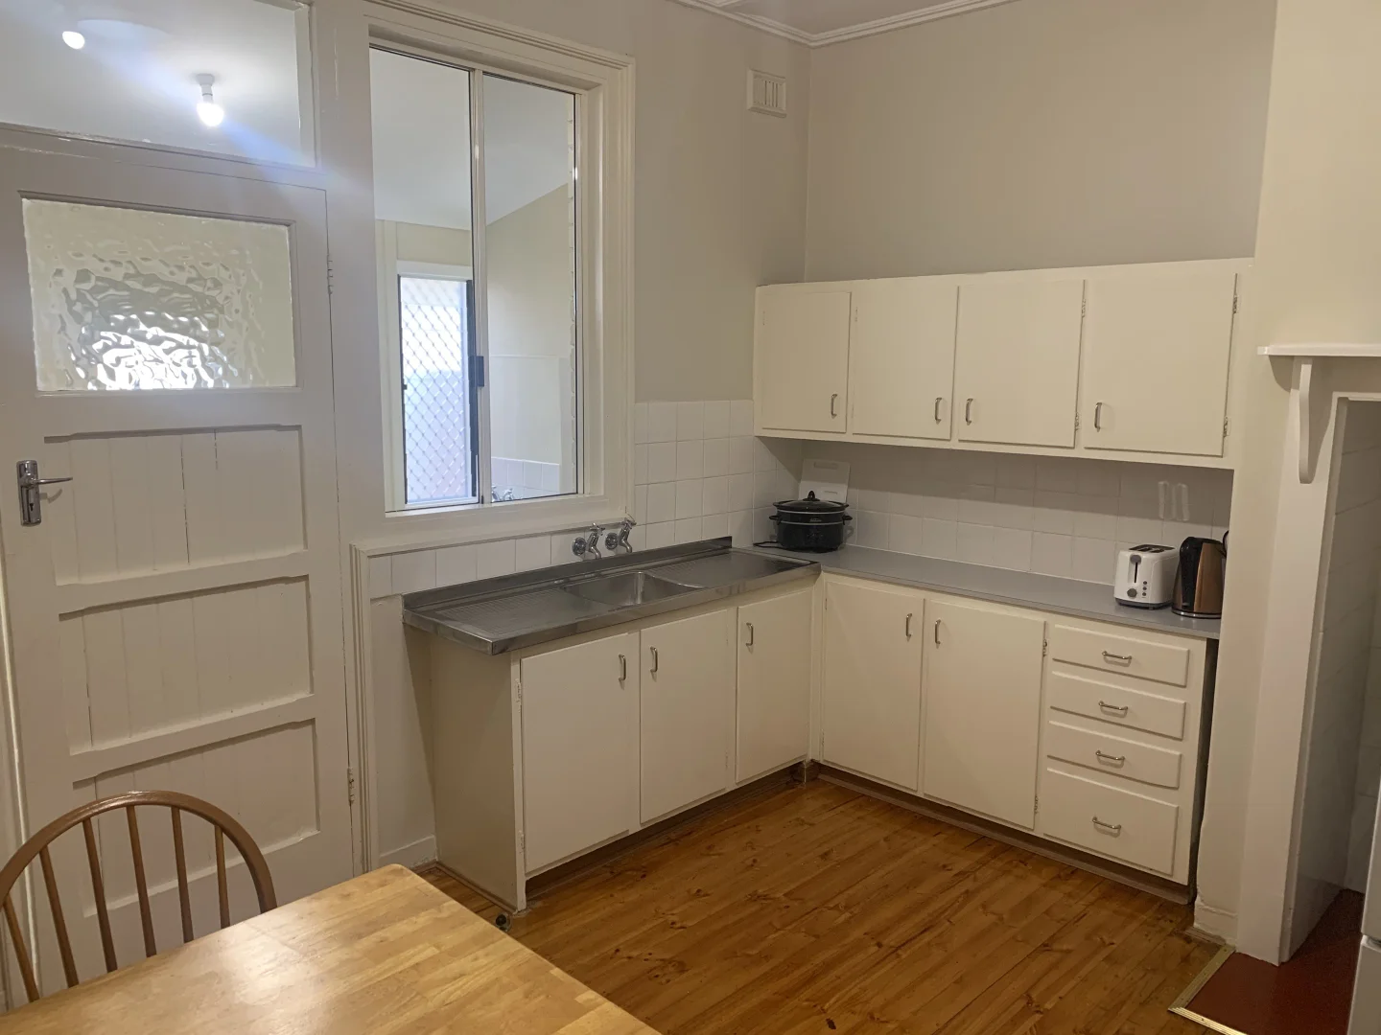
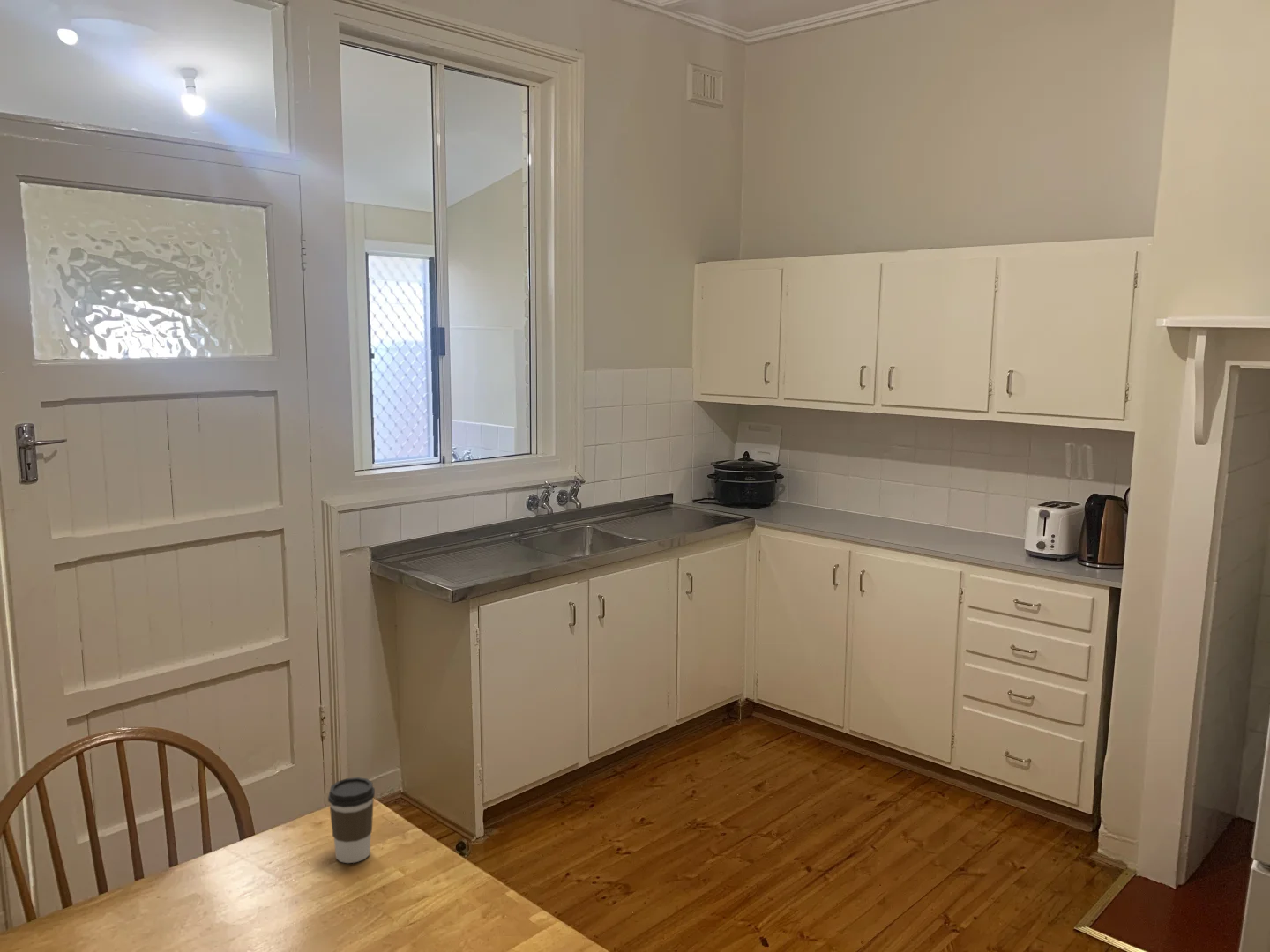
+ coffee cup [327,777,376,864]
